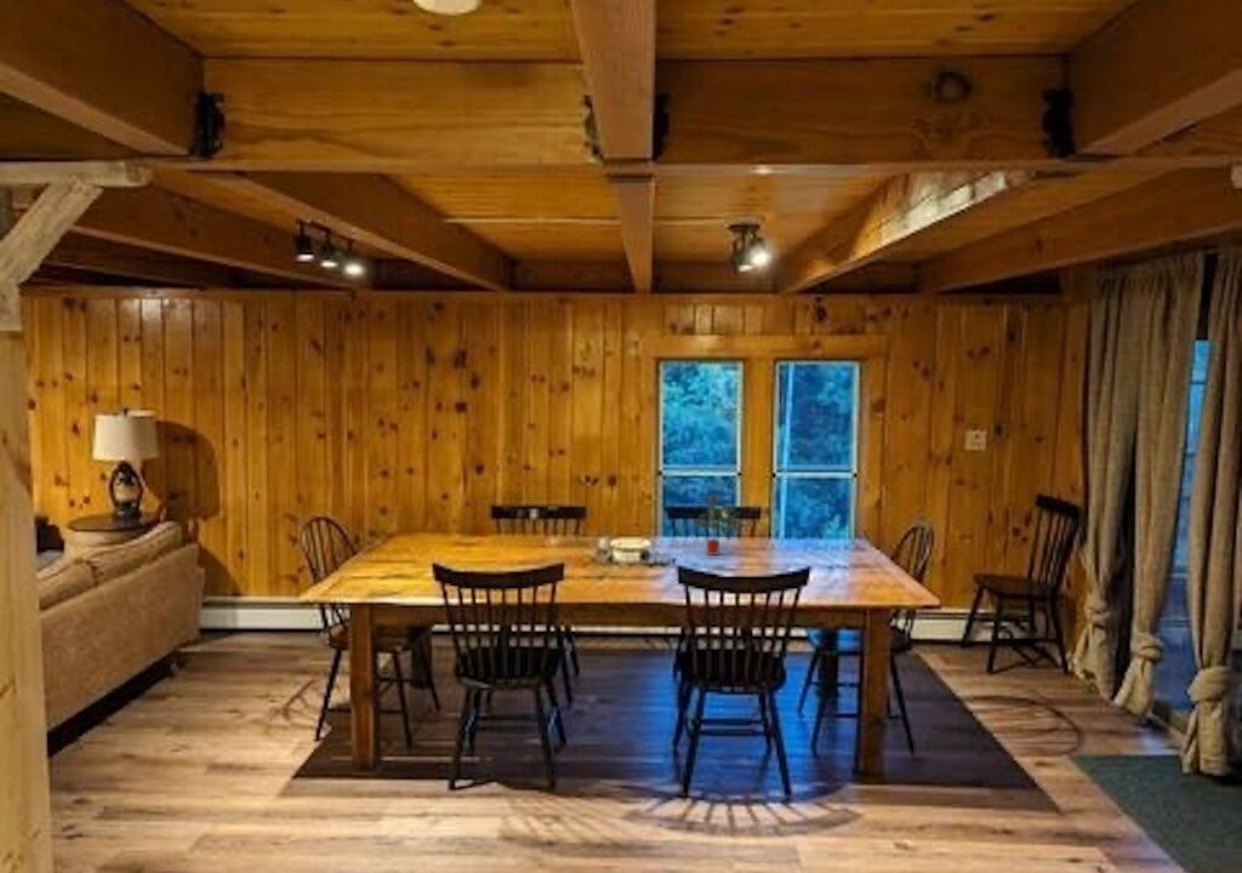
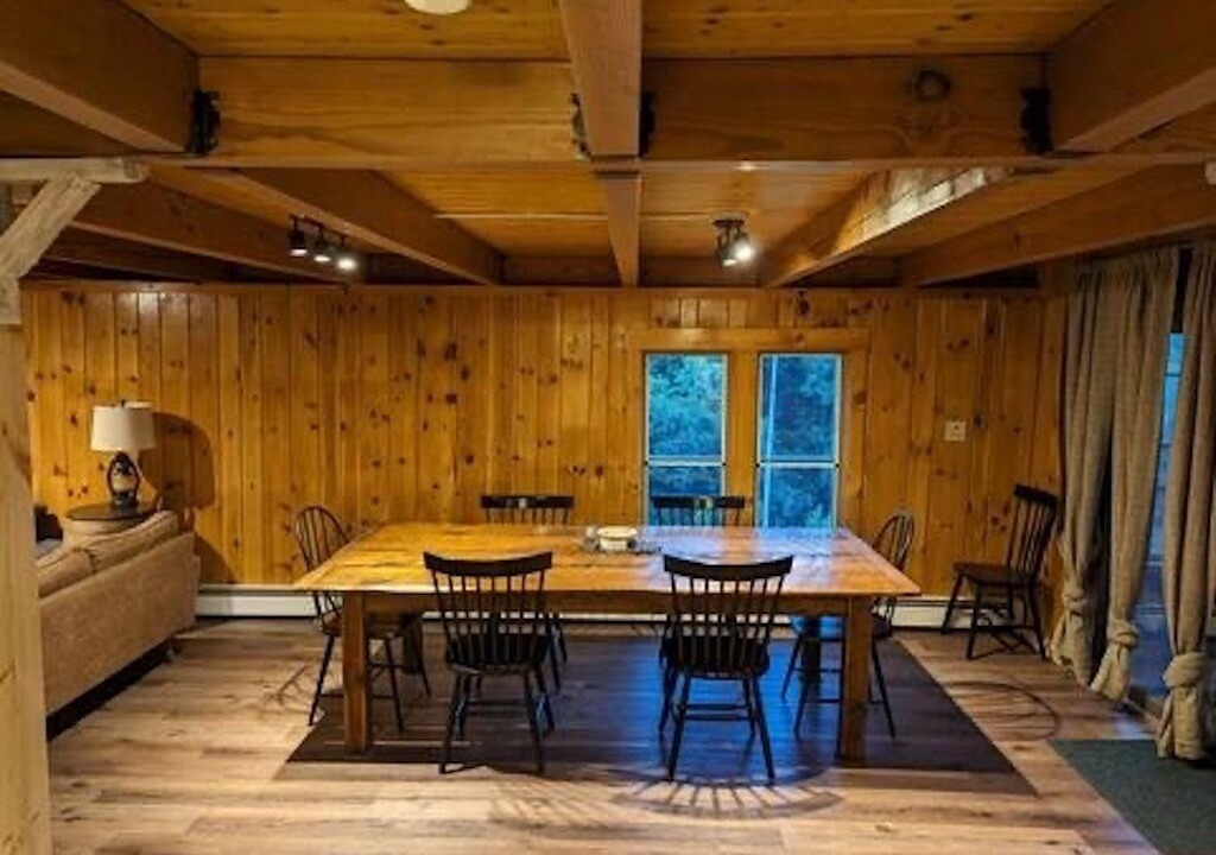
- potted plant [690,492,754,557]
